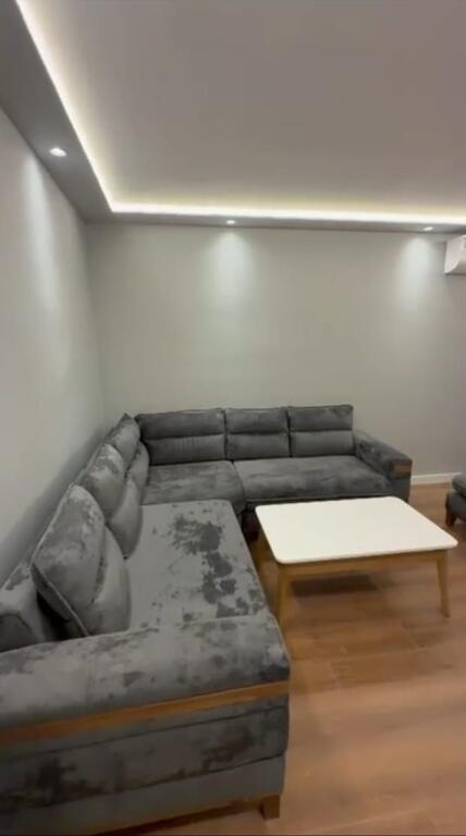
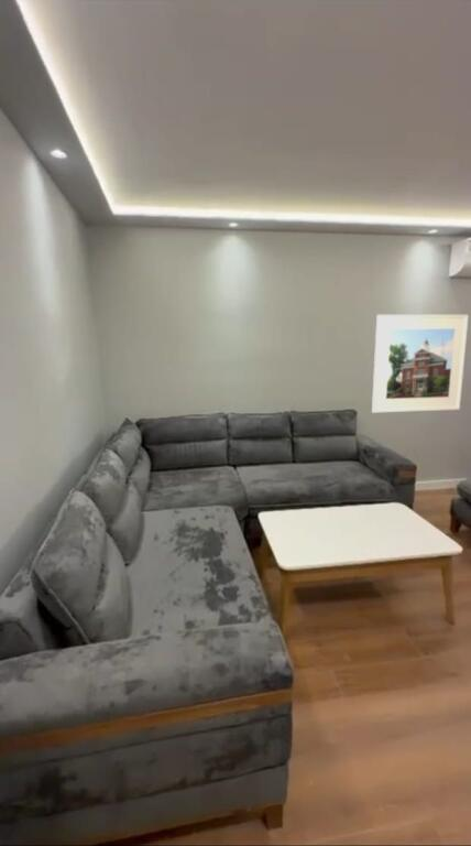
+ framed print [371,314,470,414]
